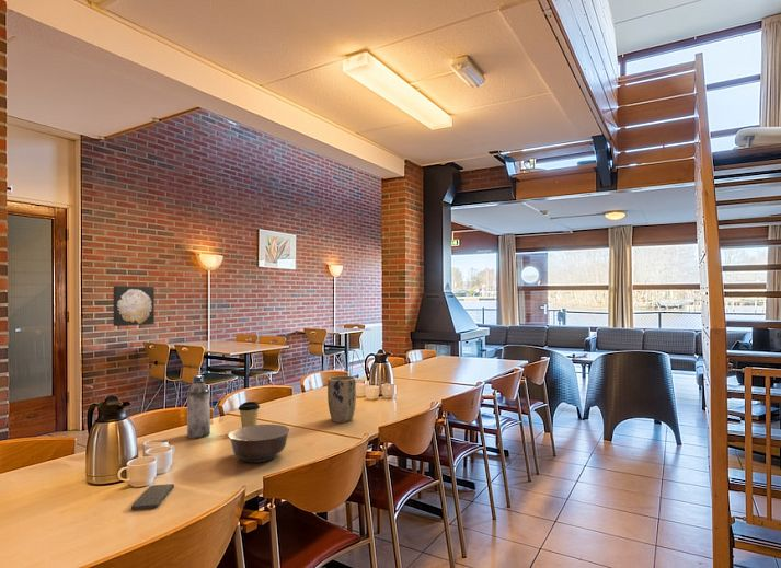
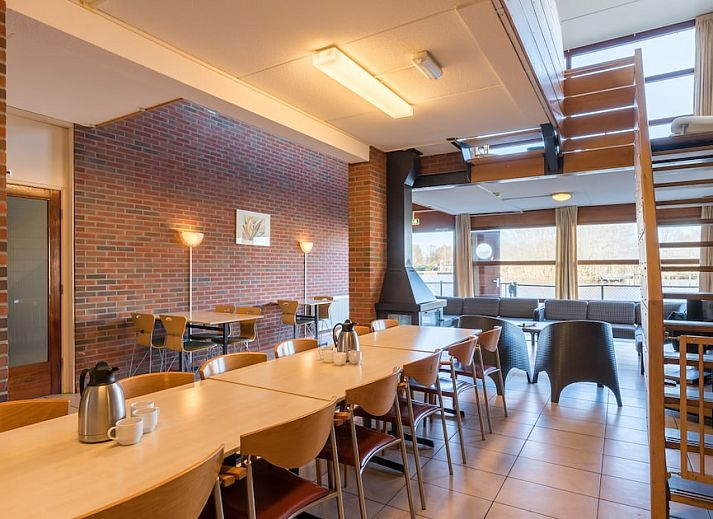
- plant pot [326,375,357,424]
- bowl [228,424,291,464]
- wall art [113,285,156,327]
- water bottle [186,374,211,440]
- smartphone [130,483,175,510]
- coffee cup [237,401,261,428]
